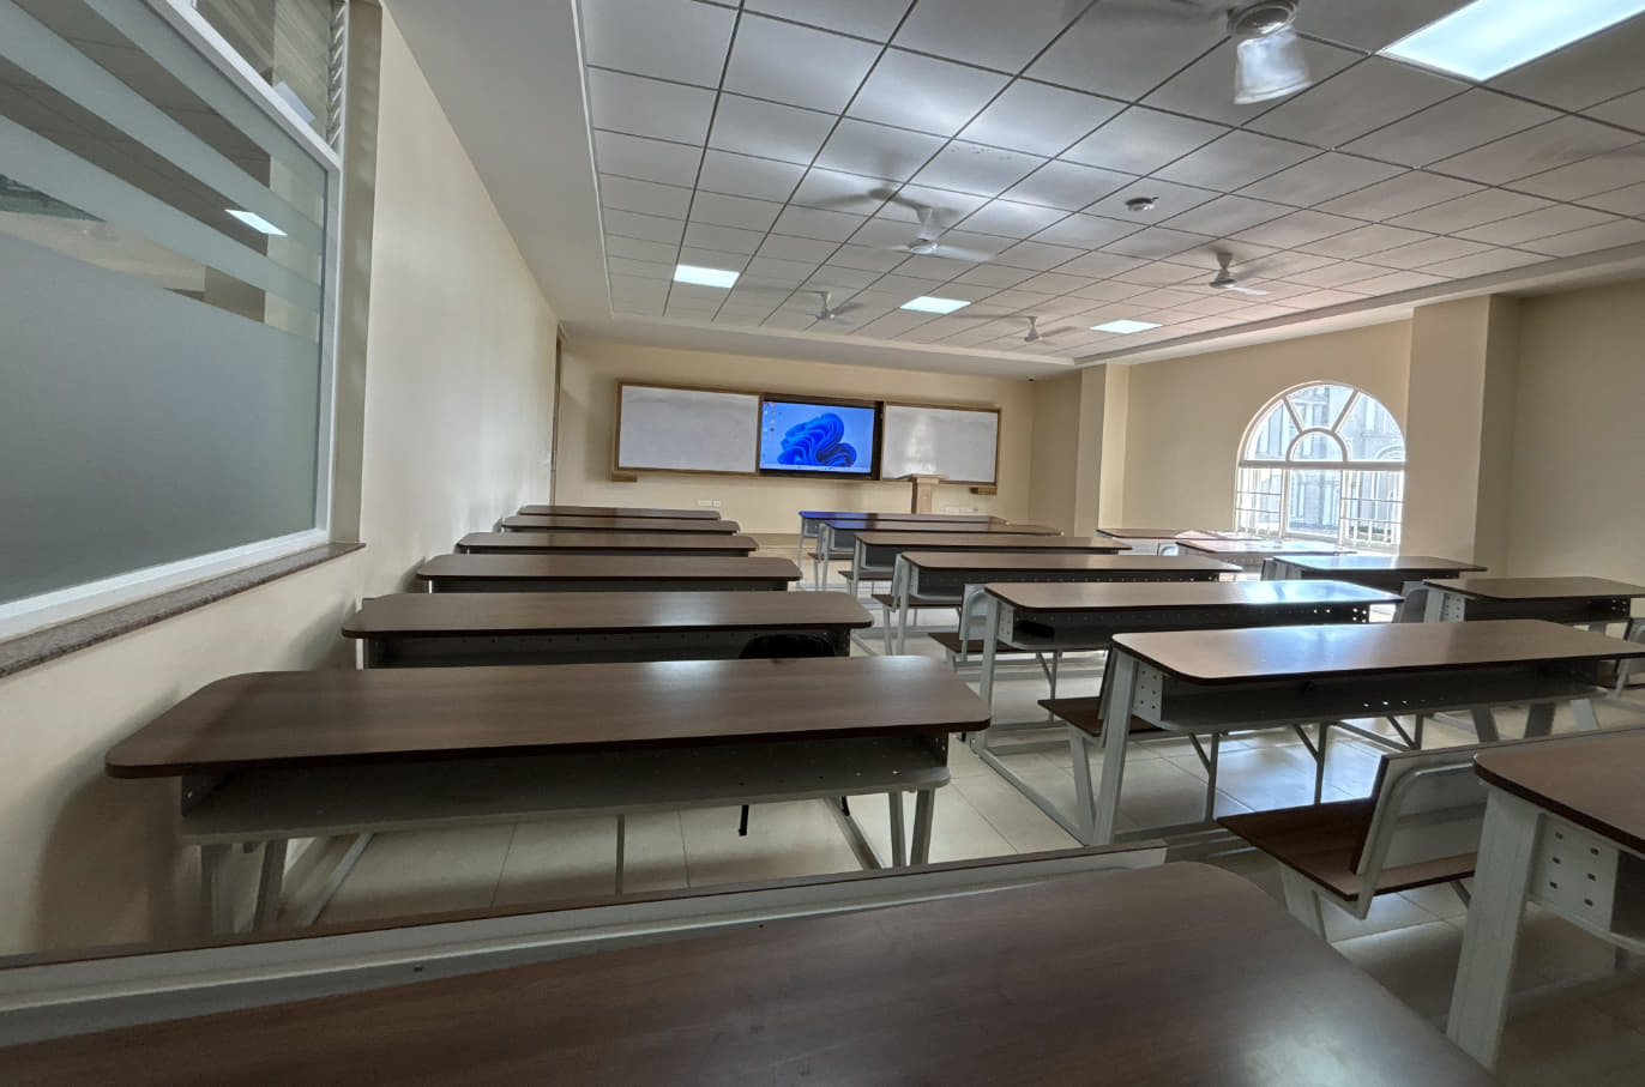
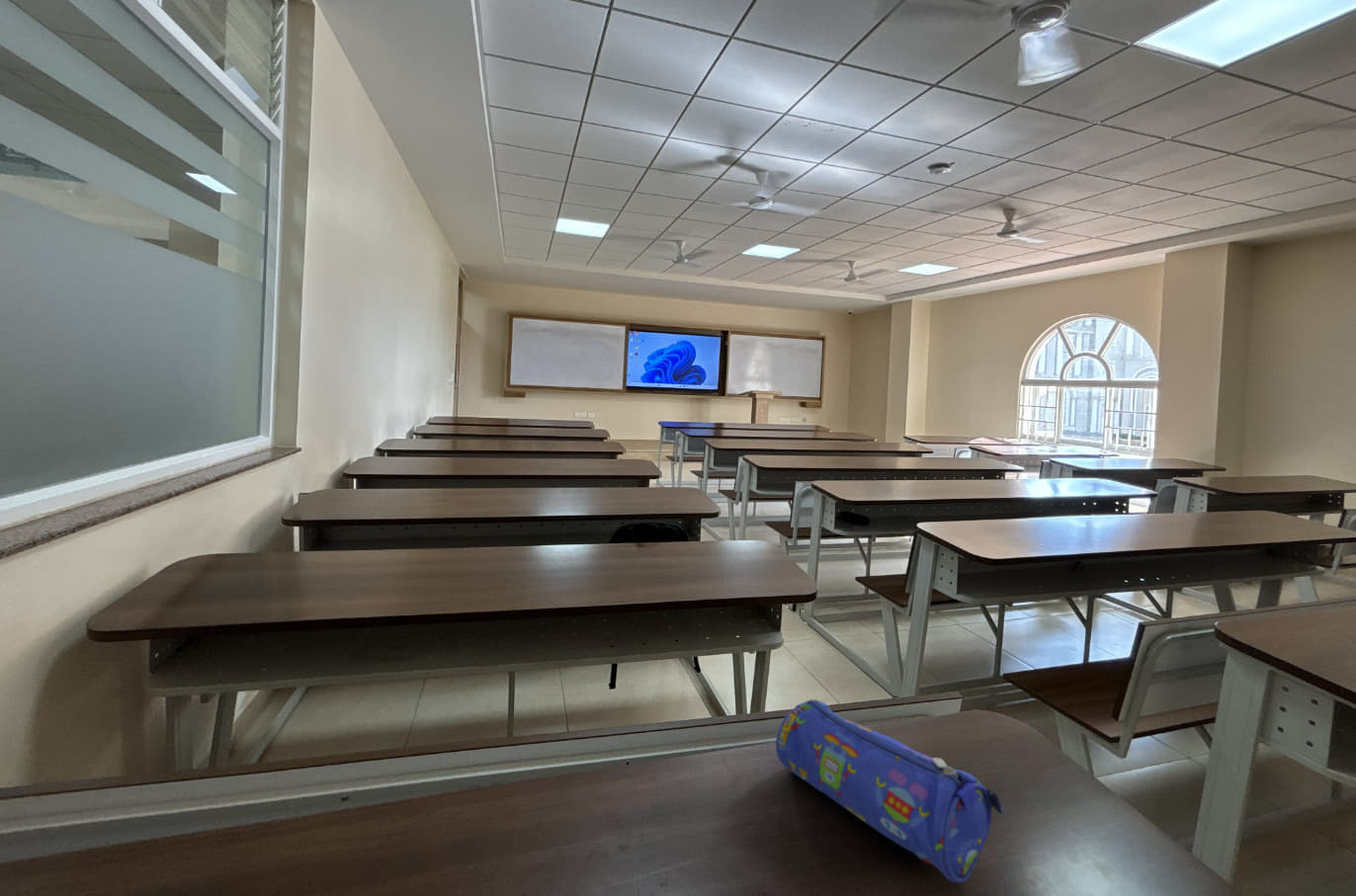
+ pencil case [775,698,1005,883]
